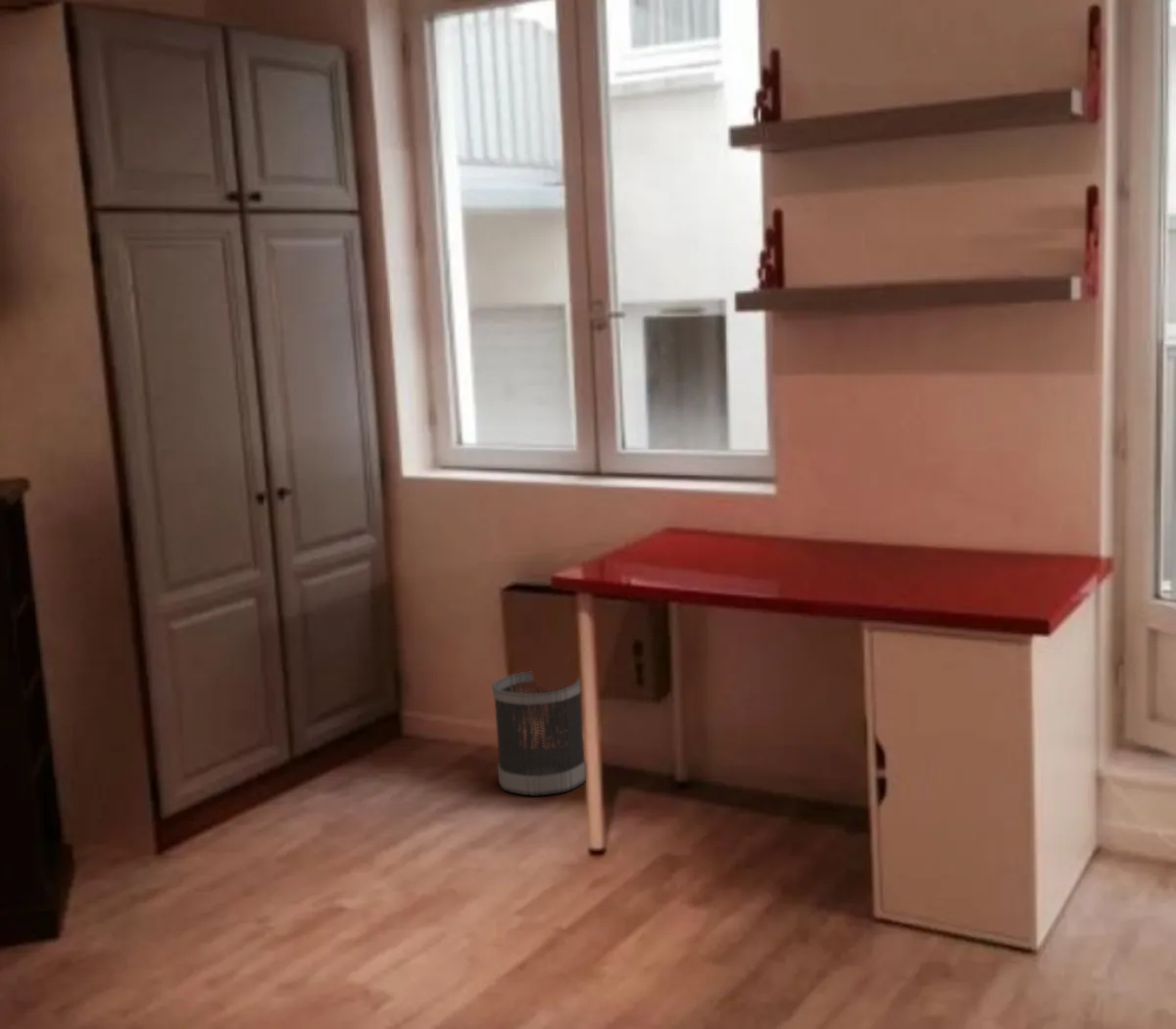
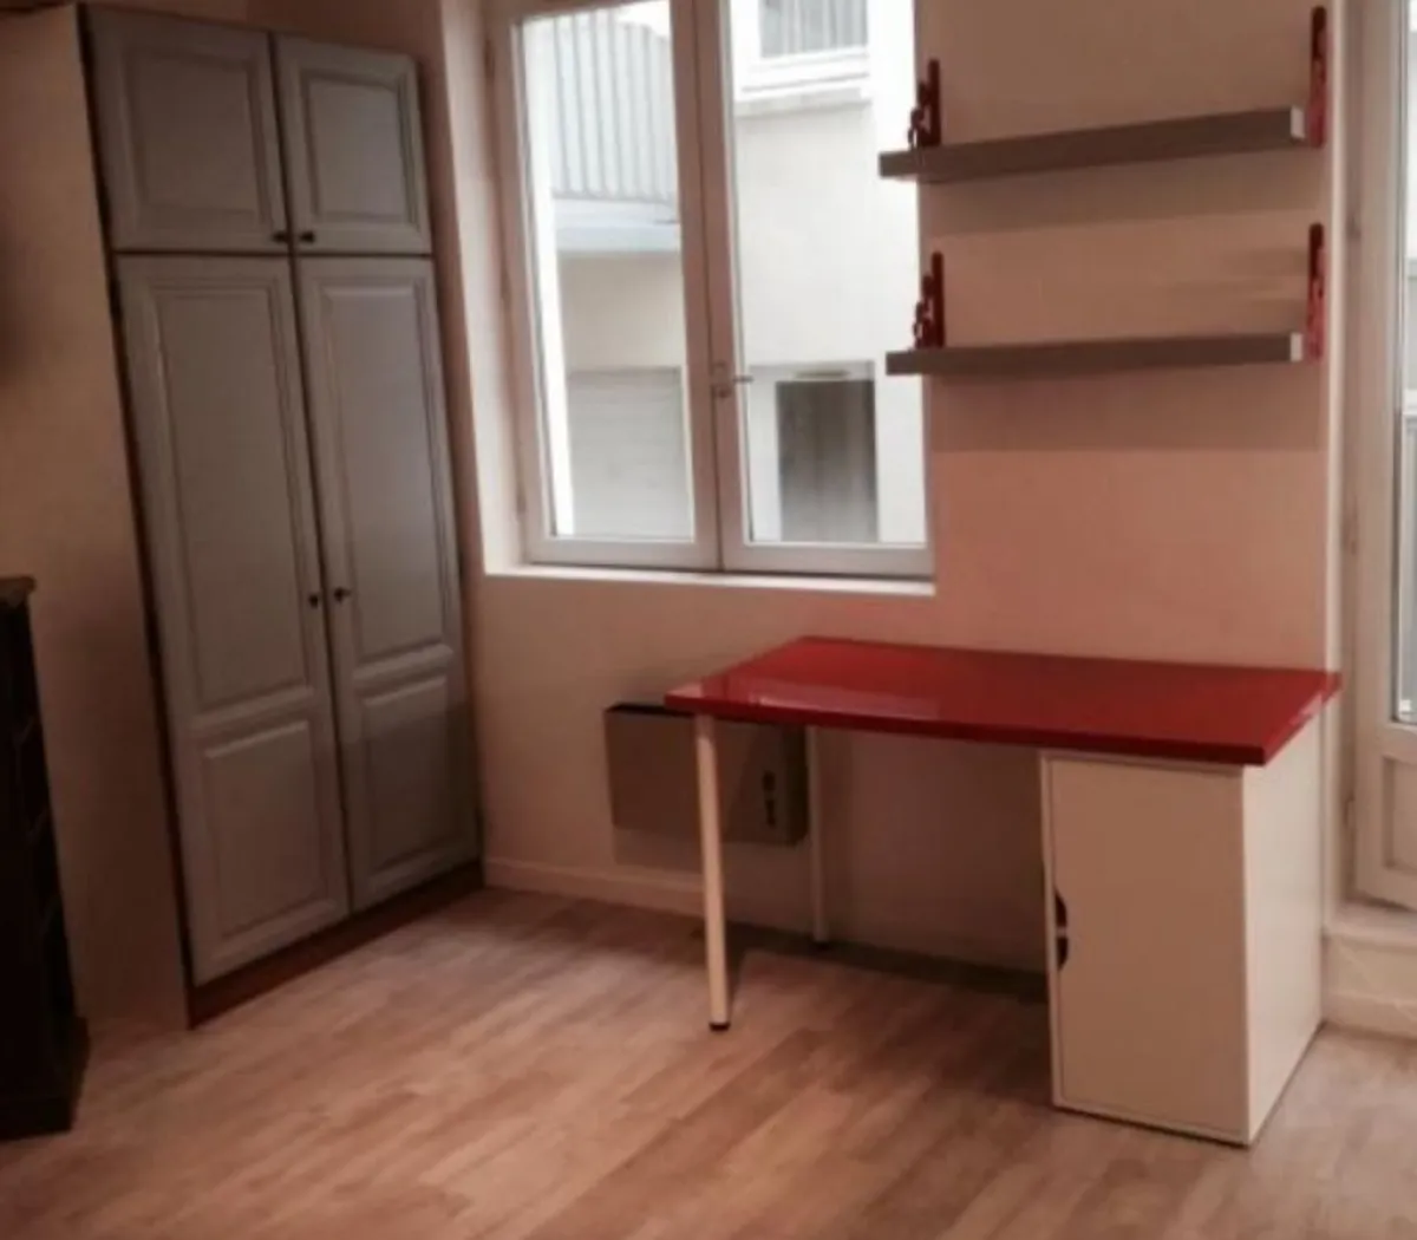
- wastebasket [491,671,586,797]
